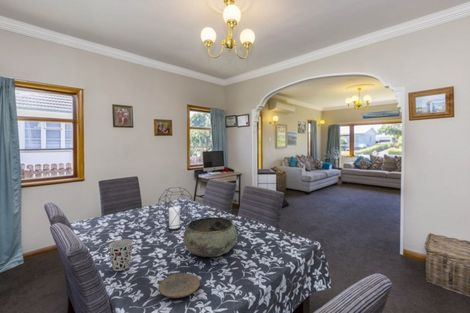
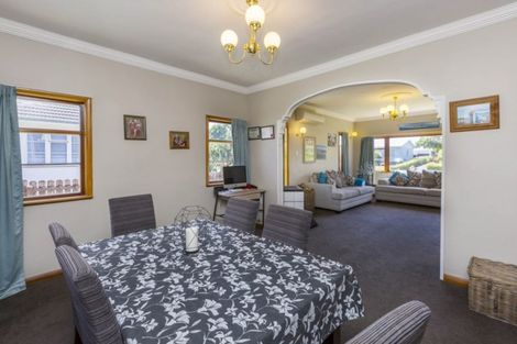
- plate [157,272,201,299]
- bowl [182,216,238,258]
- cup [108,238,134,272]
